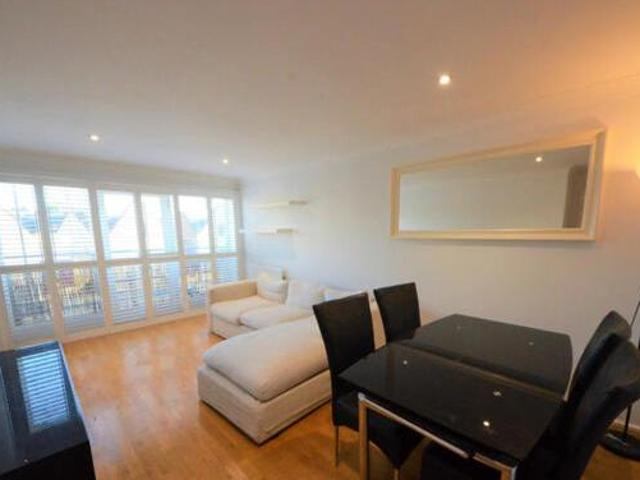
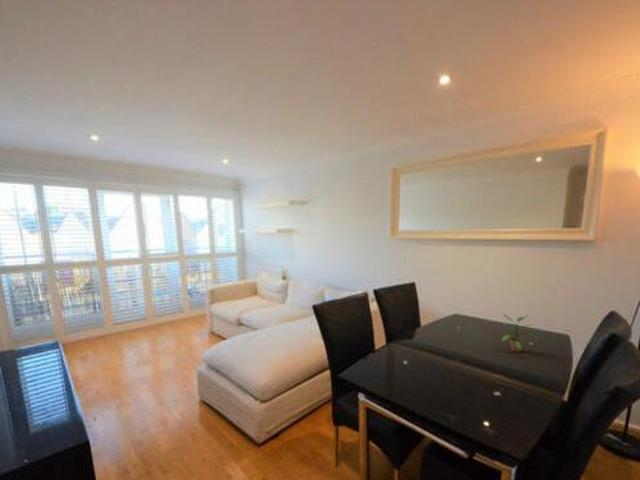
+ potted plant [500,312,541,353]
